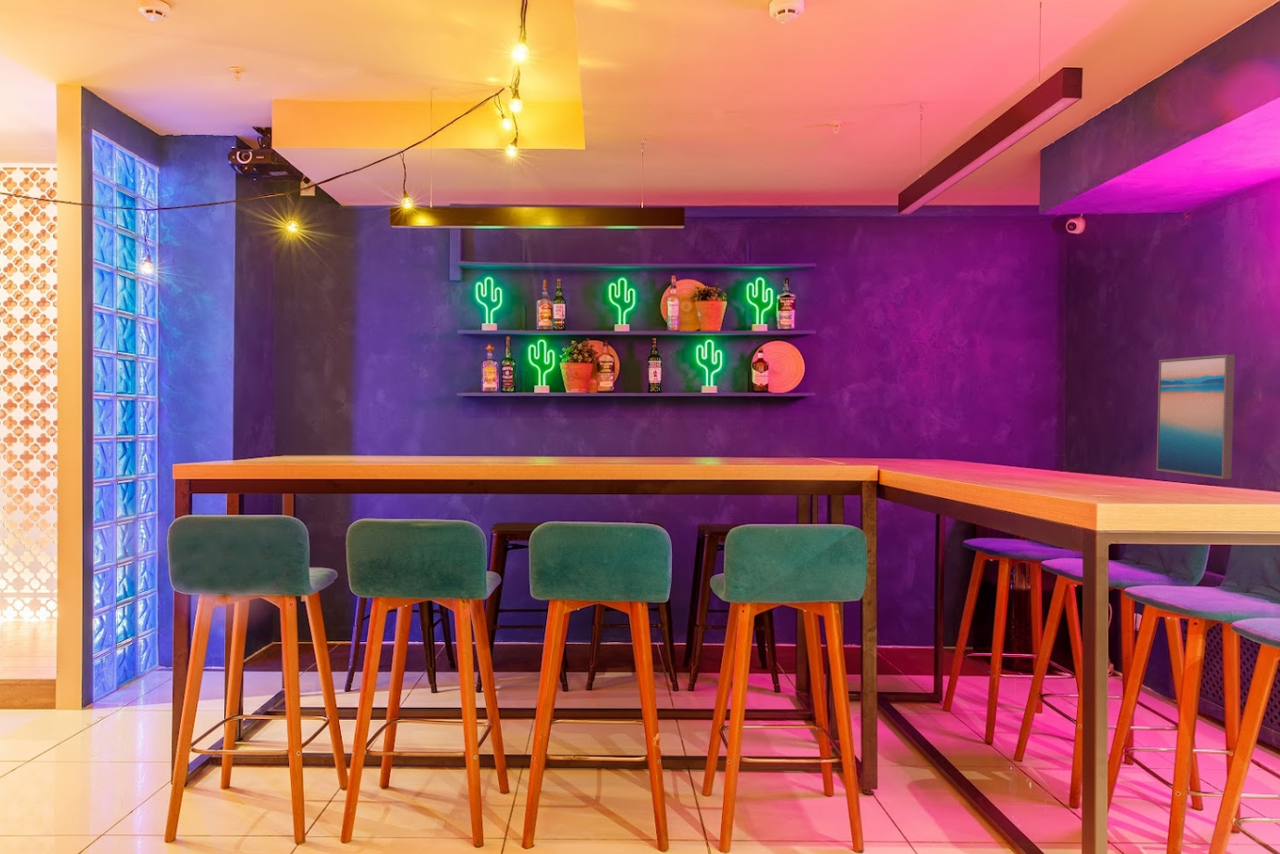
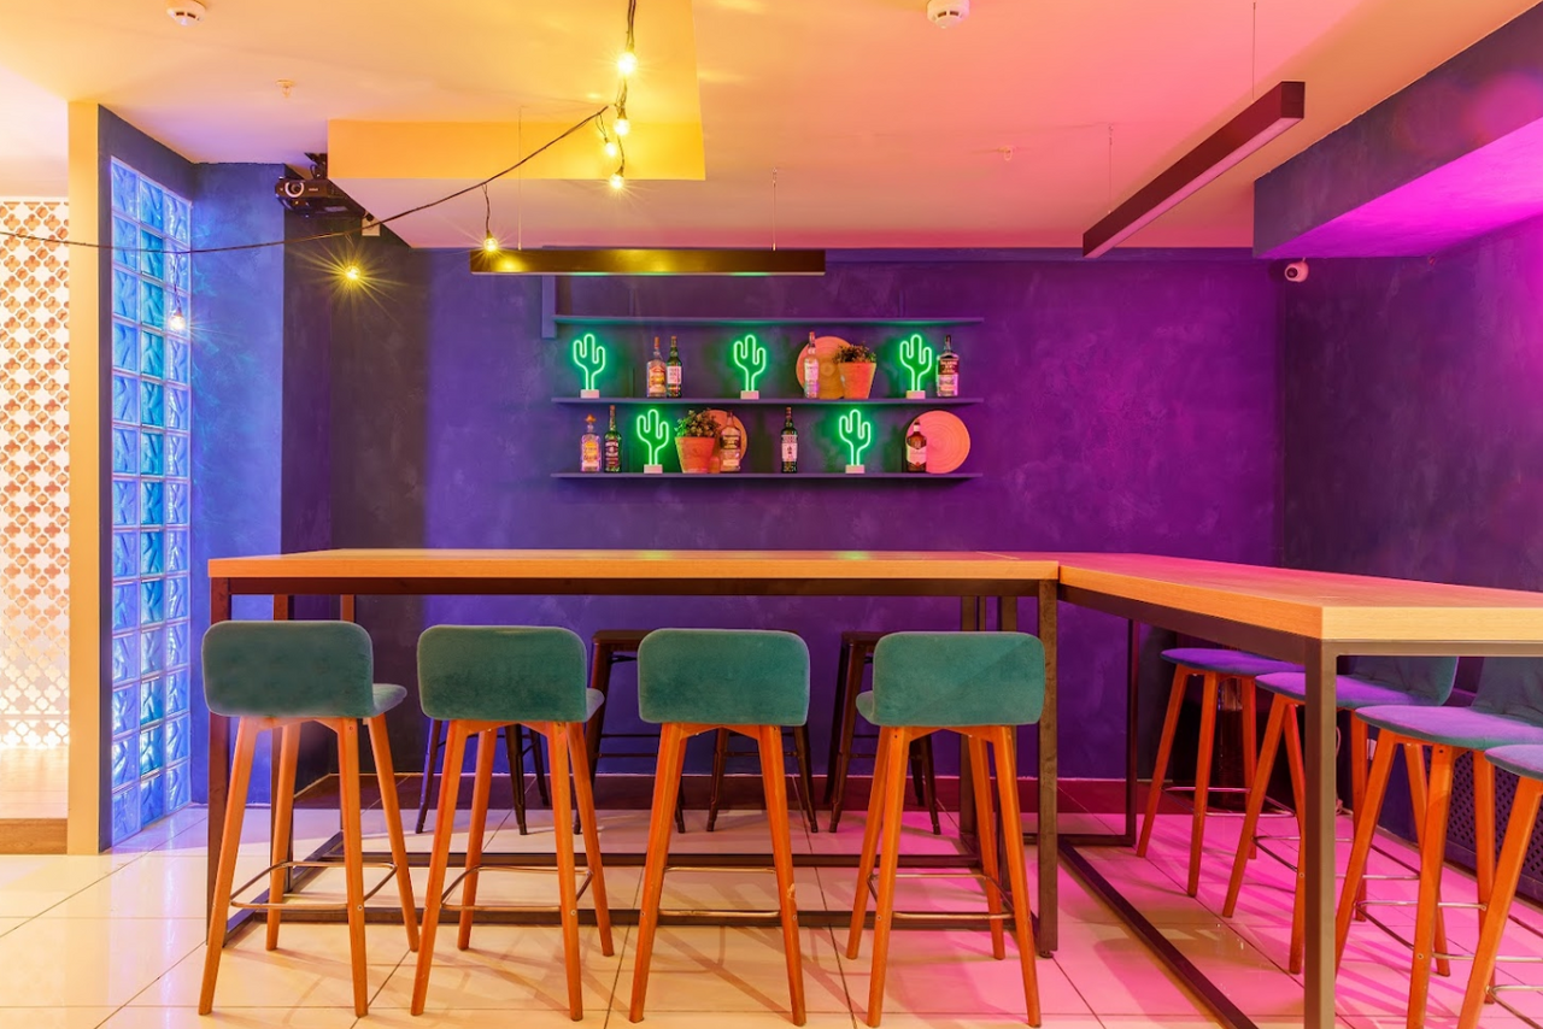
- wall art [1155,354,1236,480]
